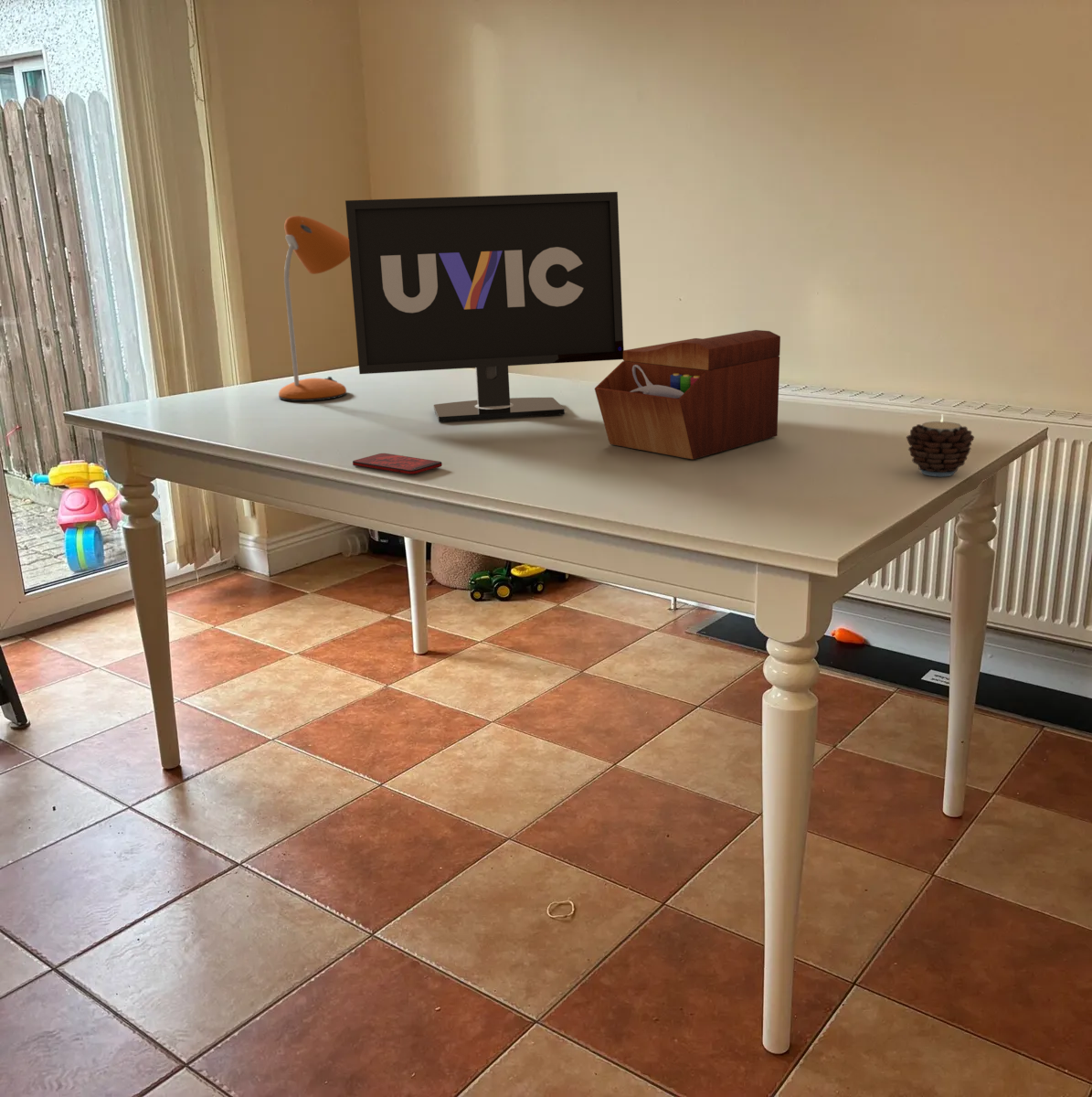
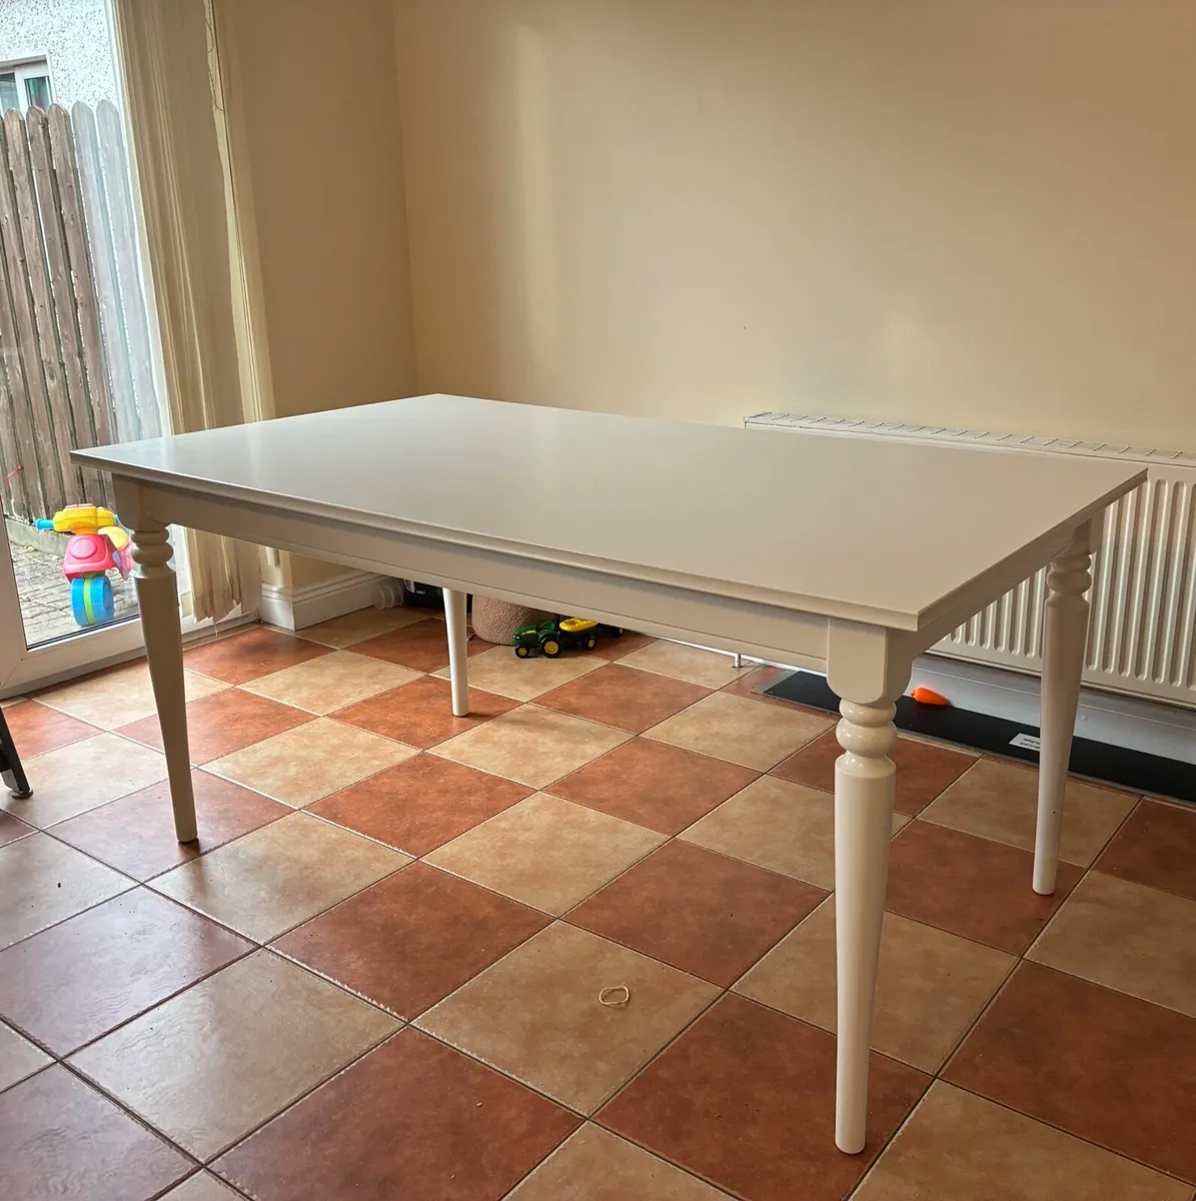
- candle [906,414,975,477]
- sewing box [594,329,781,460]
- desk lamp [278,215,350,402]
- monitor [345,191,625,423]
- smartphone [352,453,443,475]
